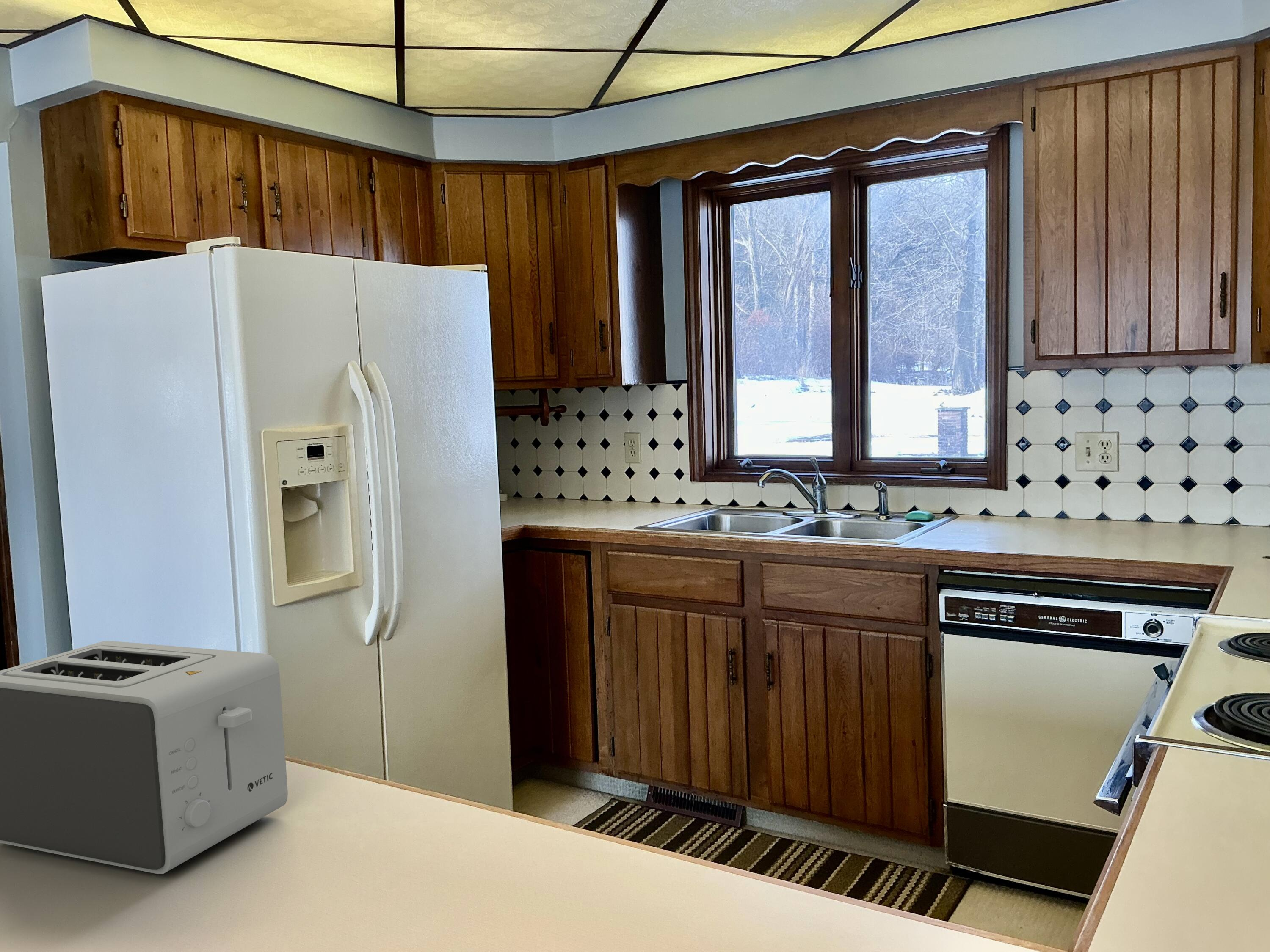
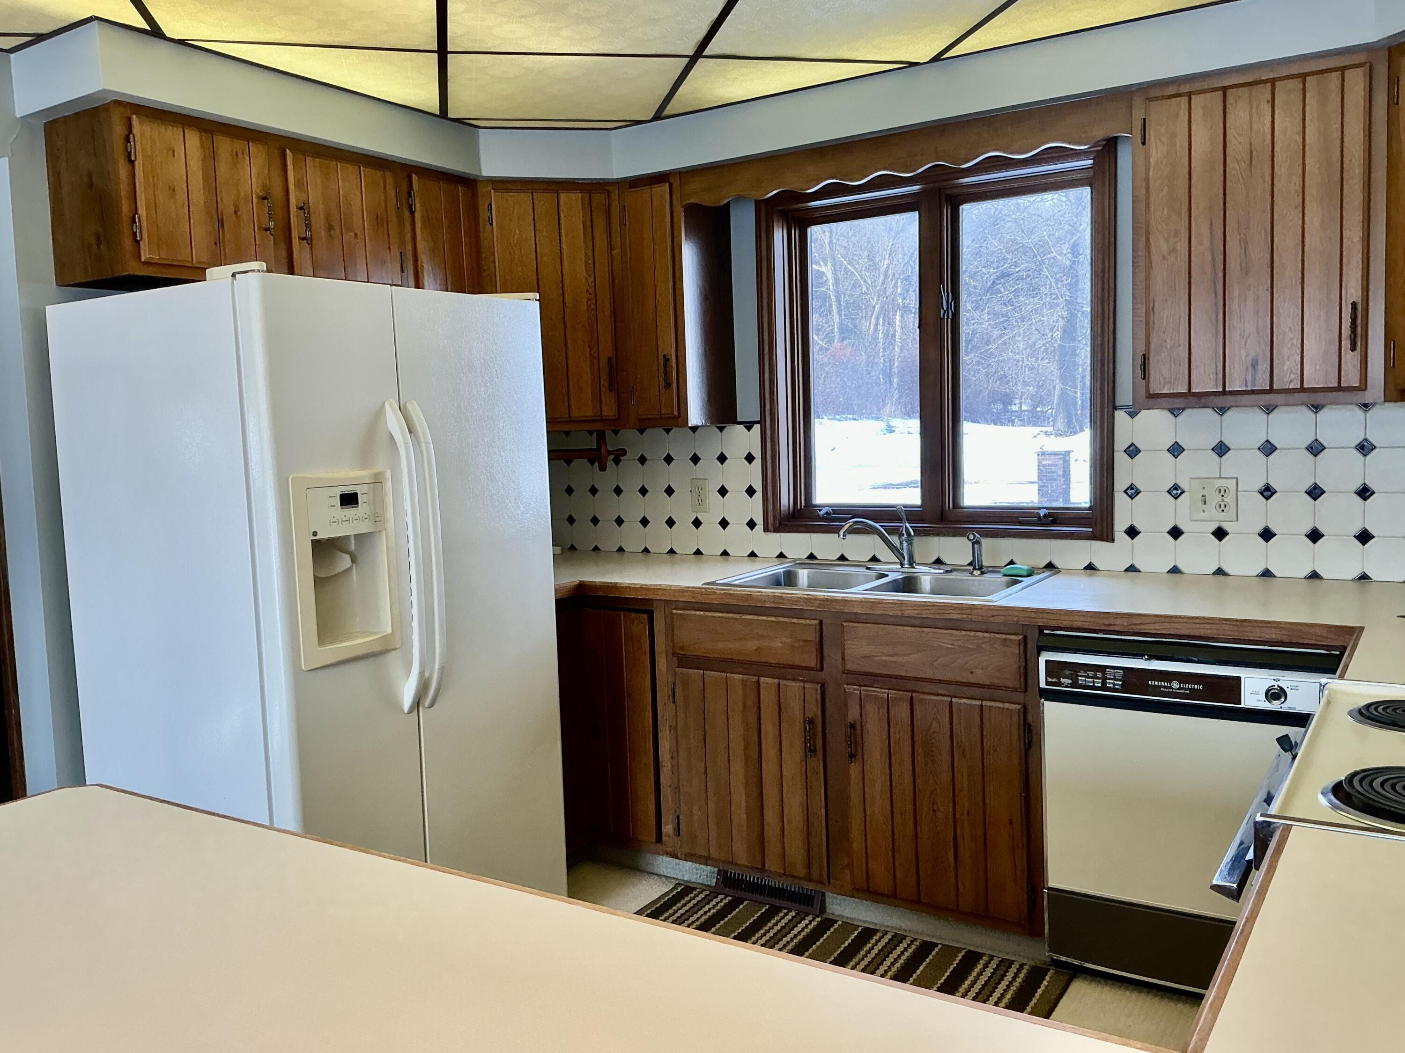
- toaster [0,640,288,874]
